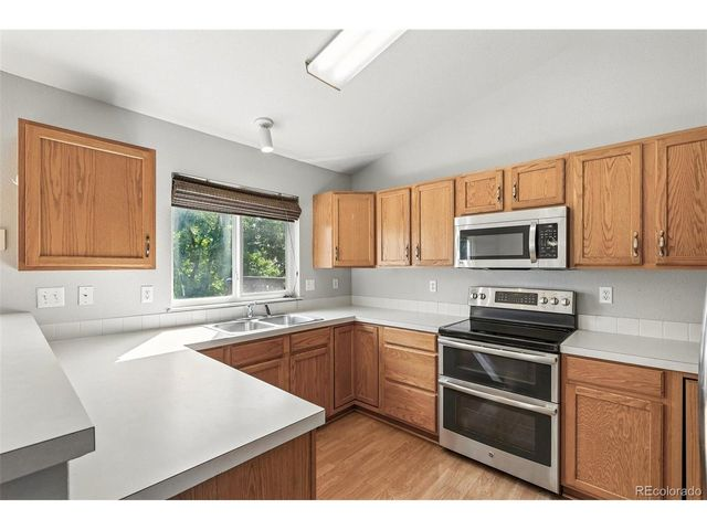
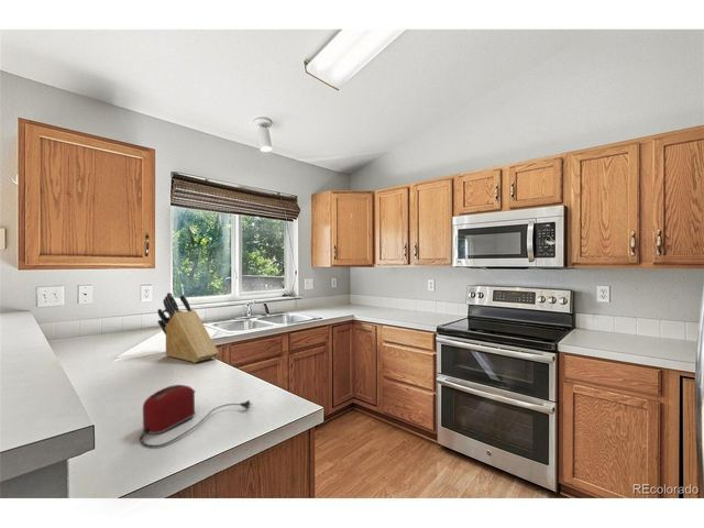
+ toaster [139,384,254,448]
+ knife block [156,292,220,364]
